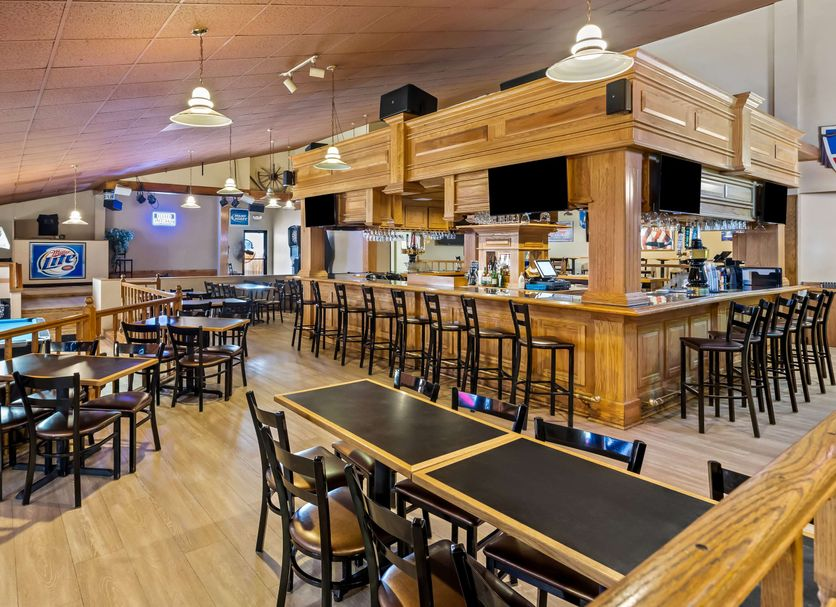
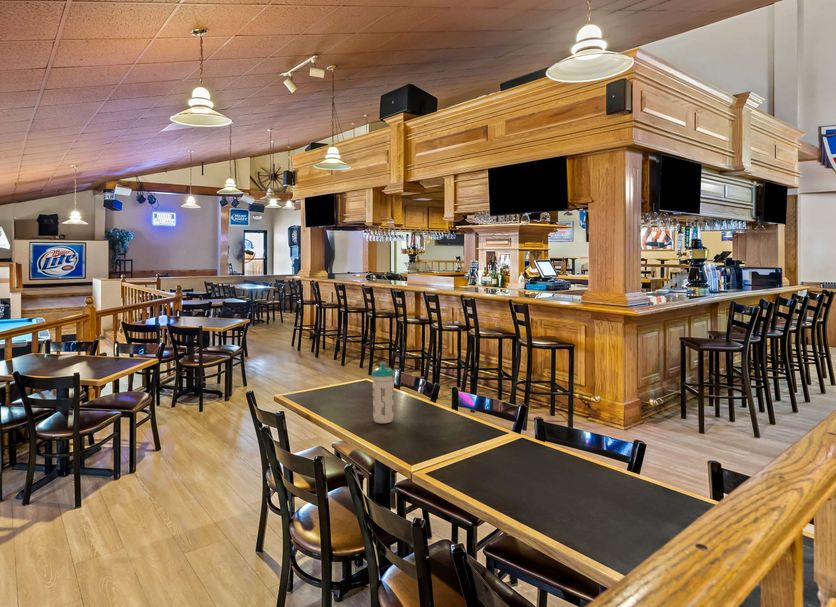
+ water bottle [371,362,395,424]
